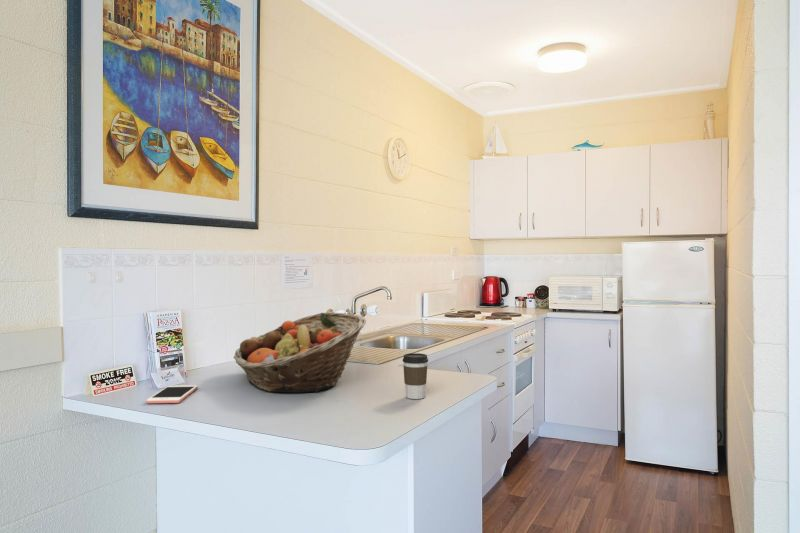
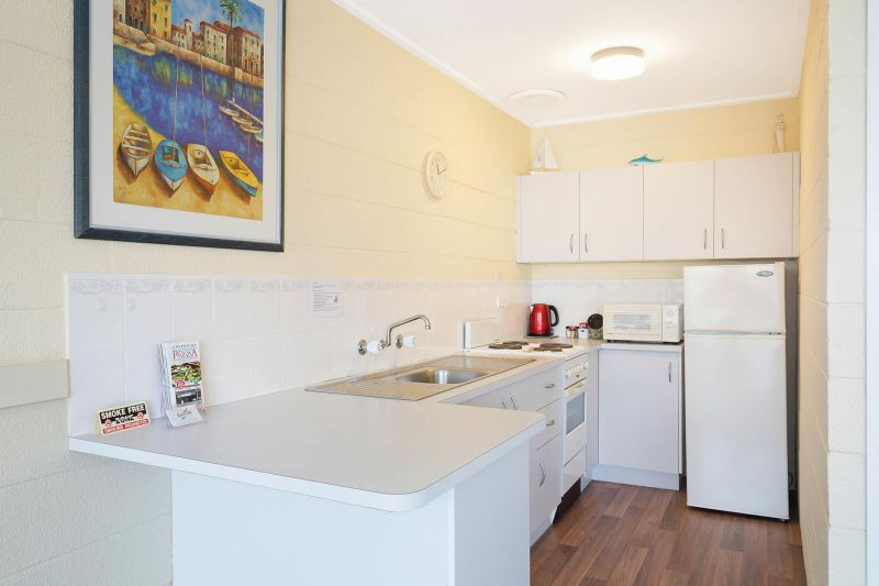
- coffee cup [402,352,429,400]
- cell phone [145,384,199,404]
- fruit basket [233,312,367,394]
